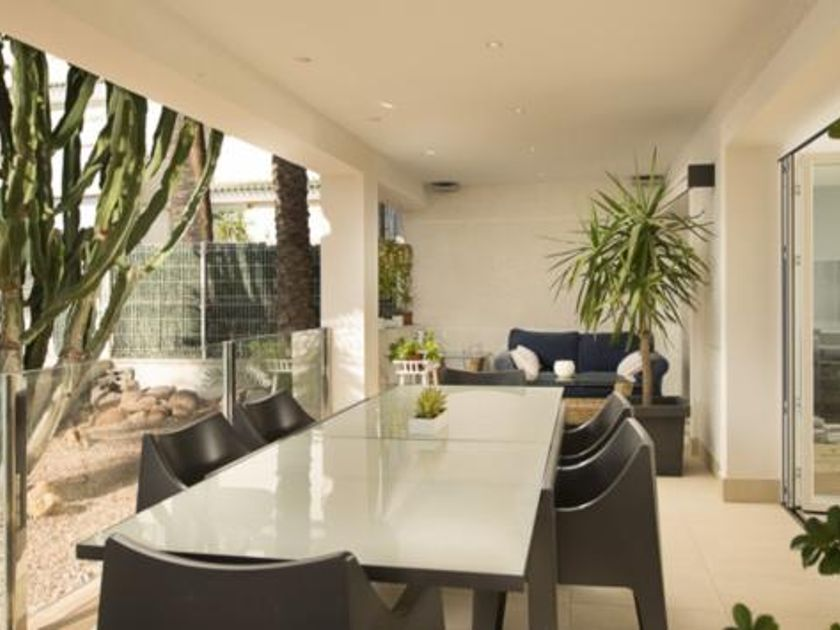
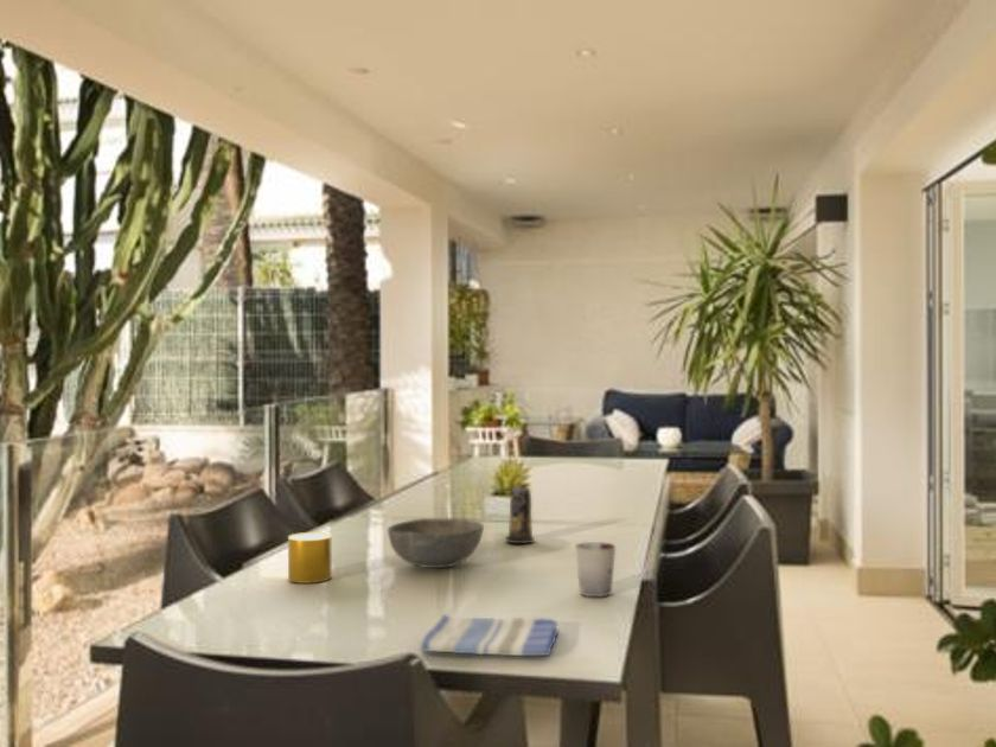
+ bowl [387,517,485,569]
+ dish towel [417,613,561,657]
+ cup [574,541,617,598]
+ cup [287,531,333,585]
+ candle [504,486,536,544]
